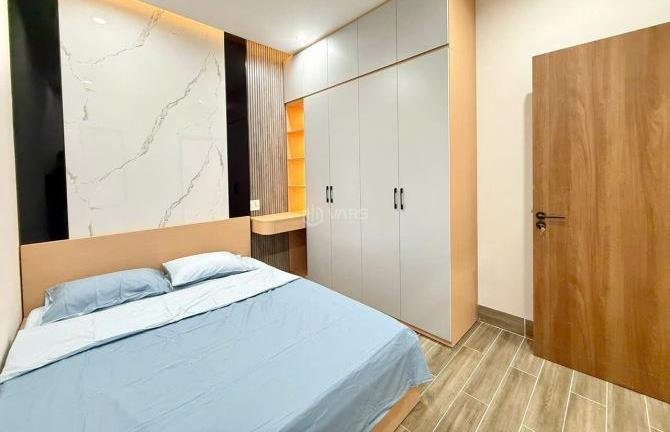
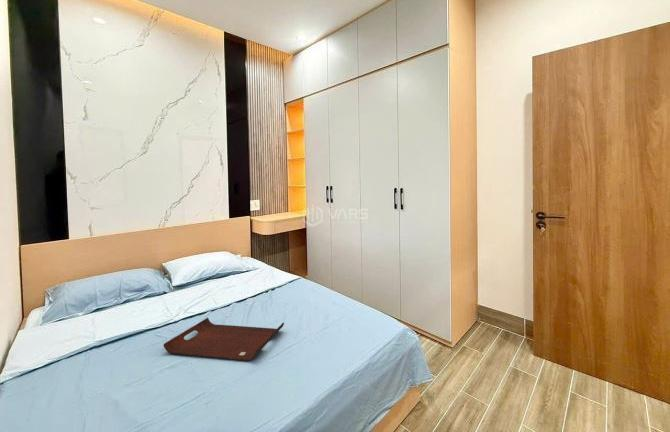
+ serving tray [163,317,285,362]
